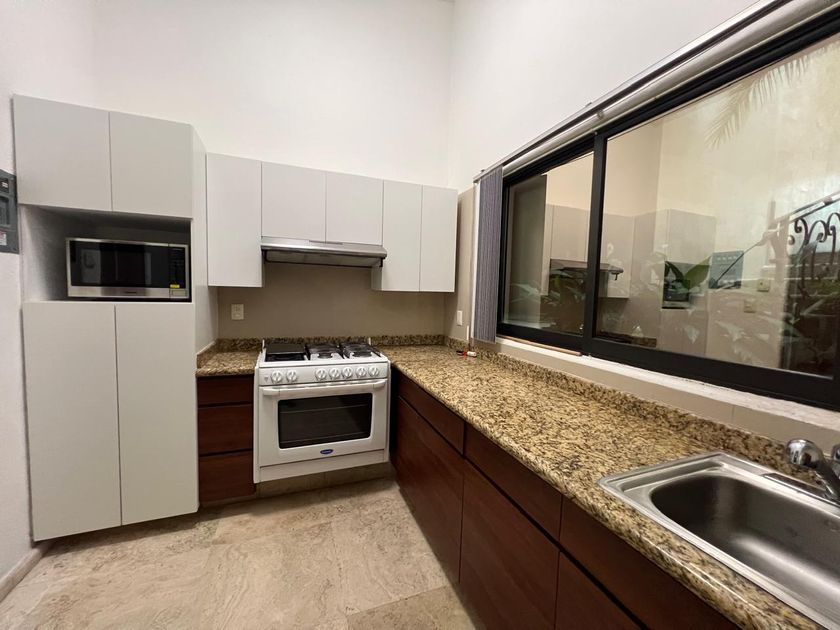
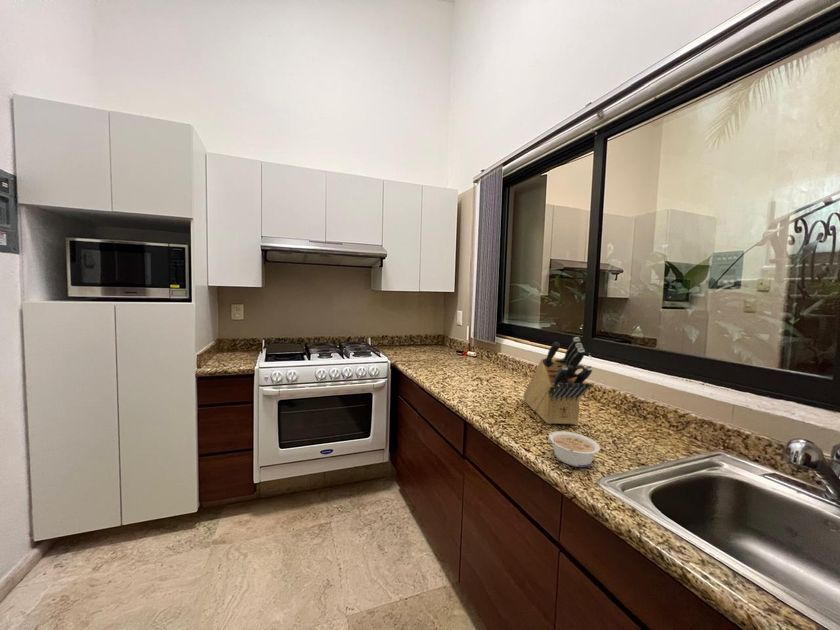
+ legume [547,430,601,468]
+ knife block [523,336,593,425]
